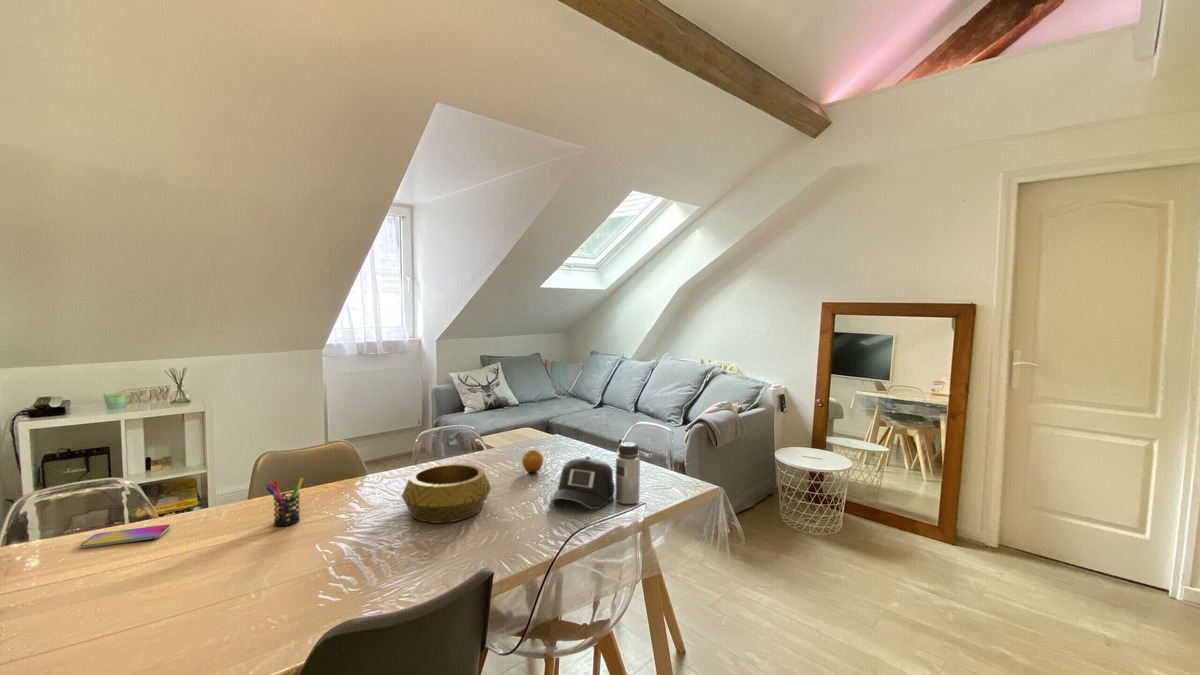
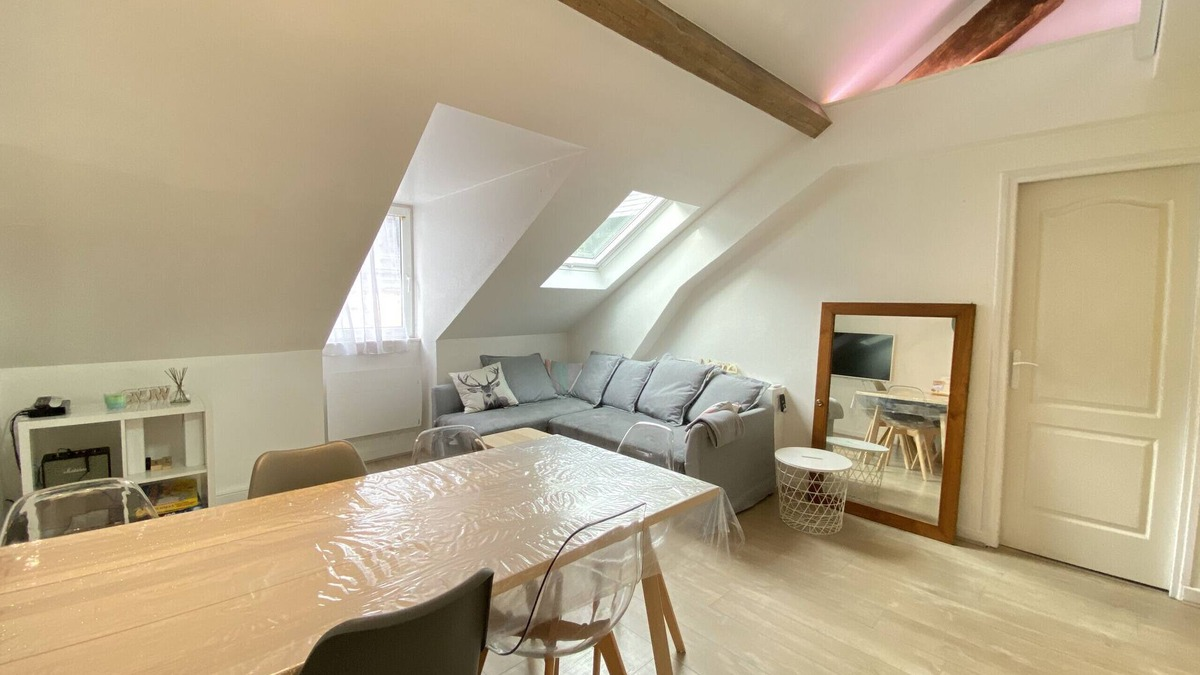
- pen holder [265,477,304,527]
- fruit [521,449,544,474]
- decorative bowl [401,463,492,524]
- smartphone [80,524,171,549]
- water bottle [549,438,641,510]
